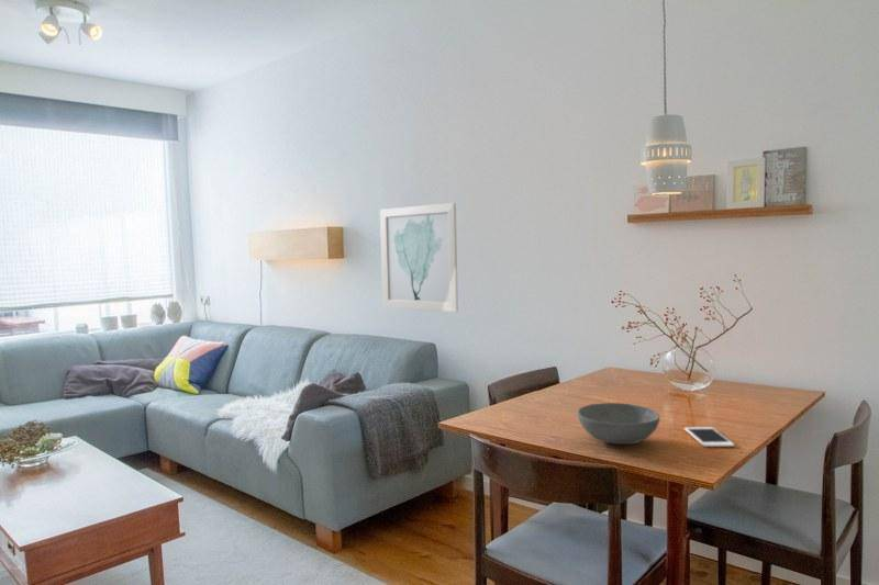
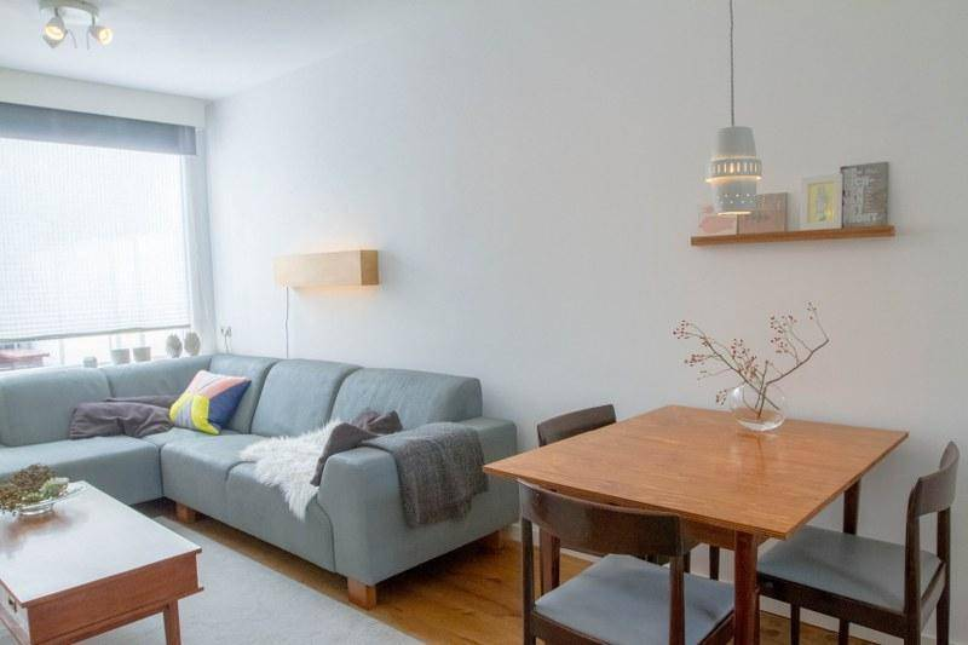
- cell phone [683,426,735,448]
- wall art [379,202,459,313]
- bowl [577,402,660,446]
